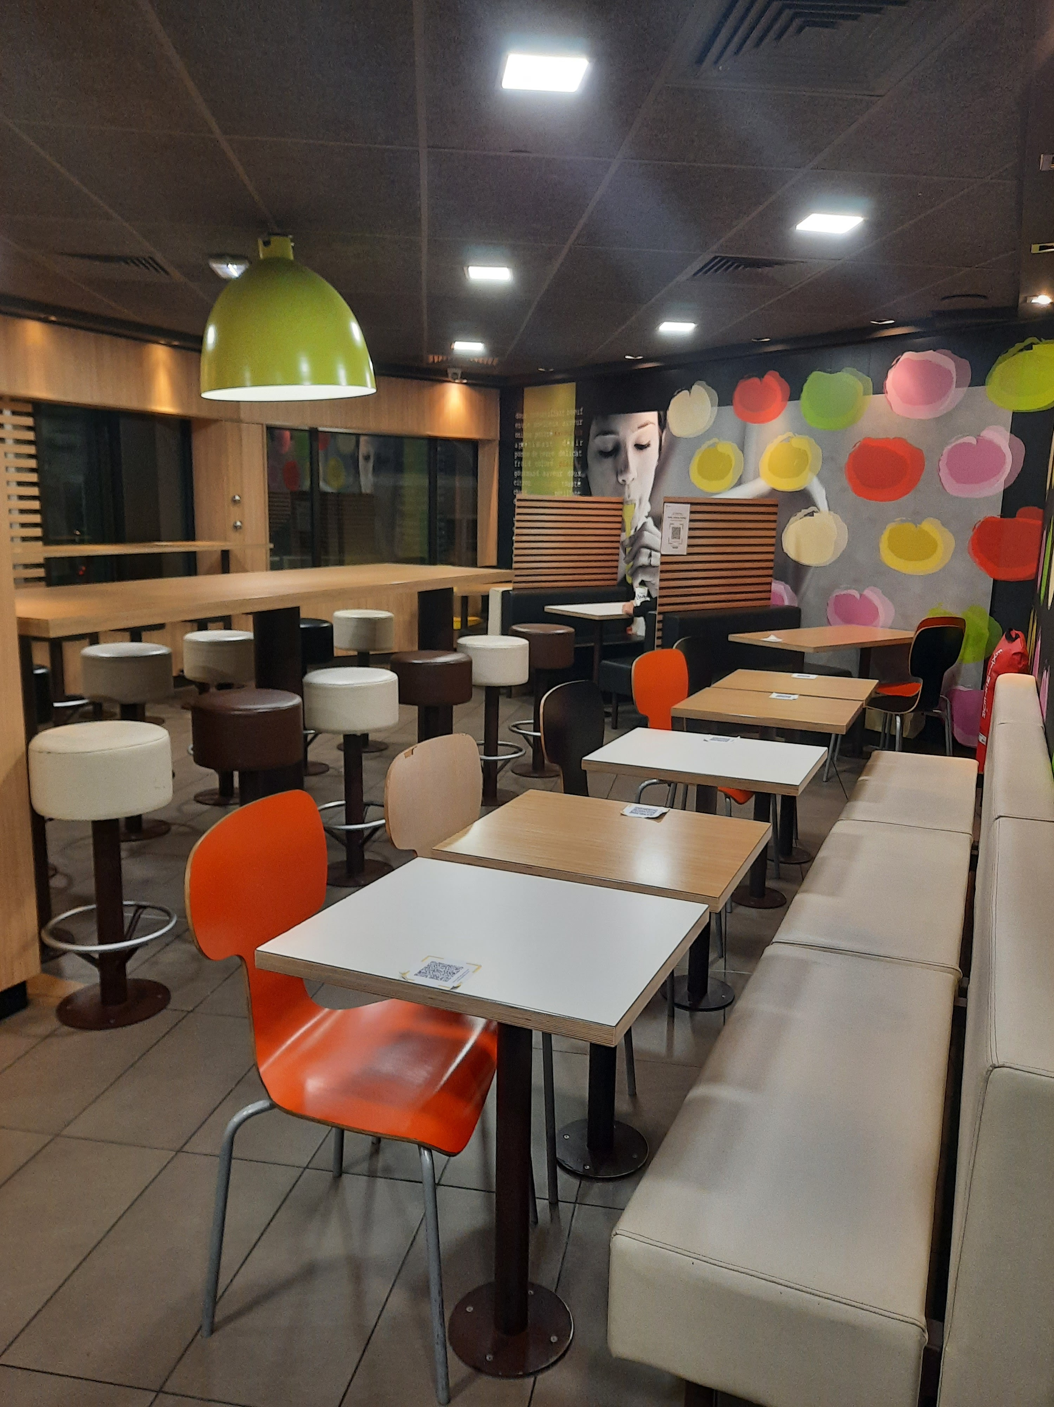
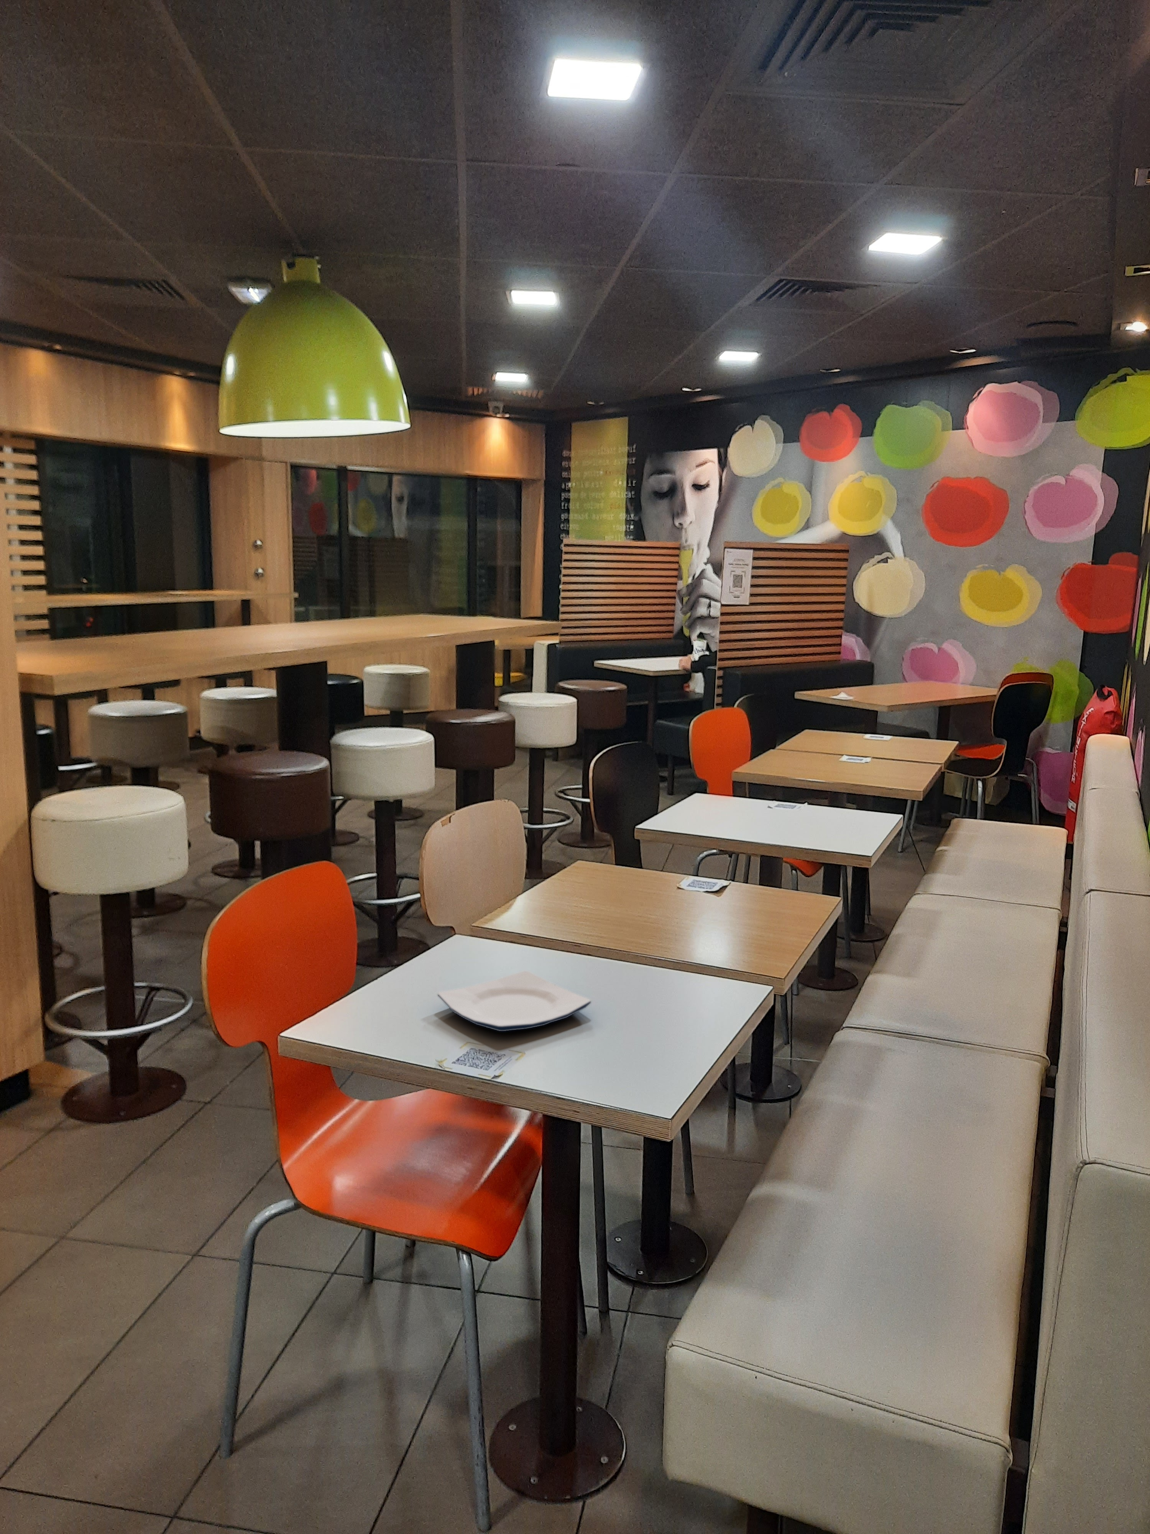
+ plate [437,971,592,1032]
